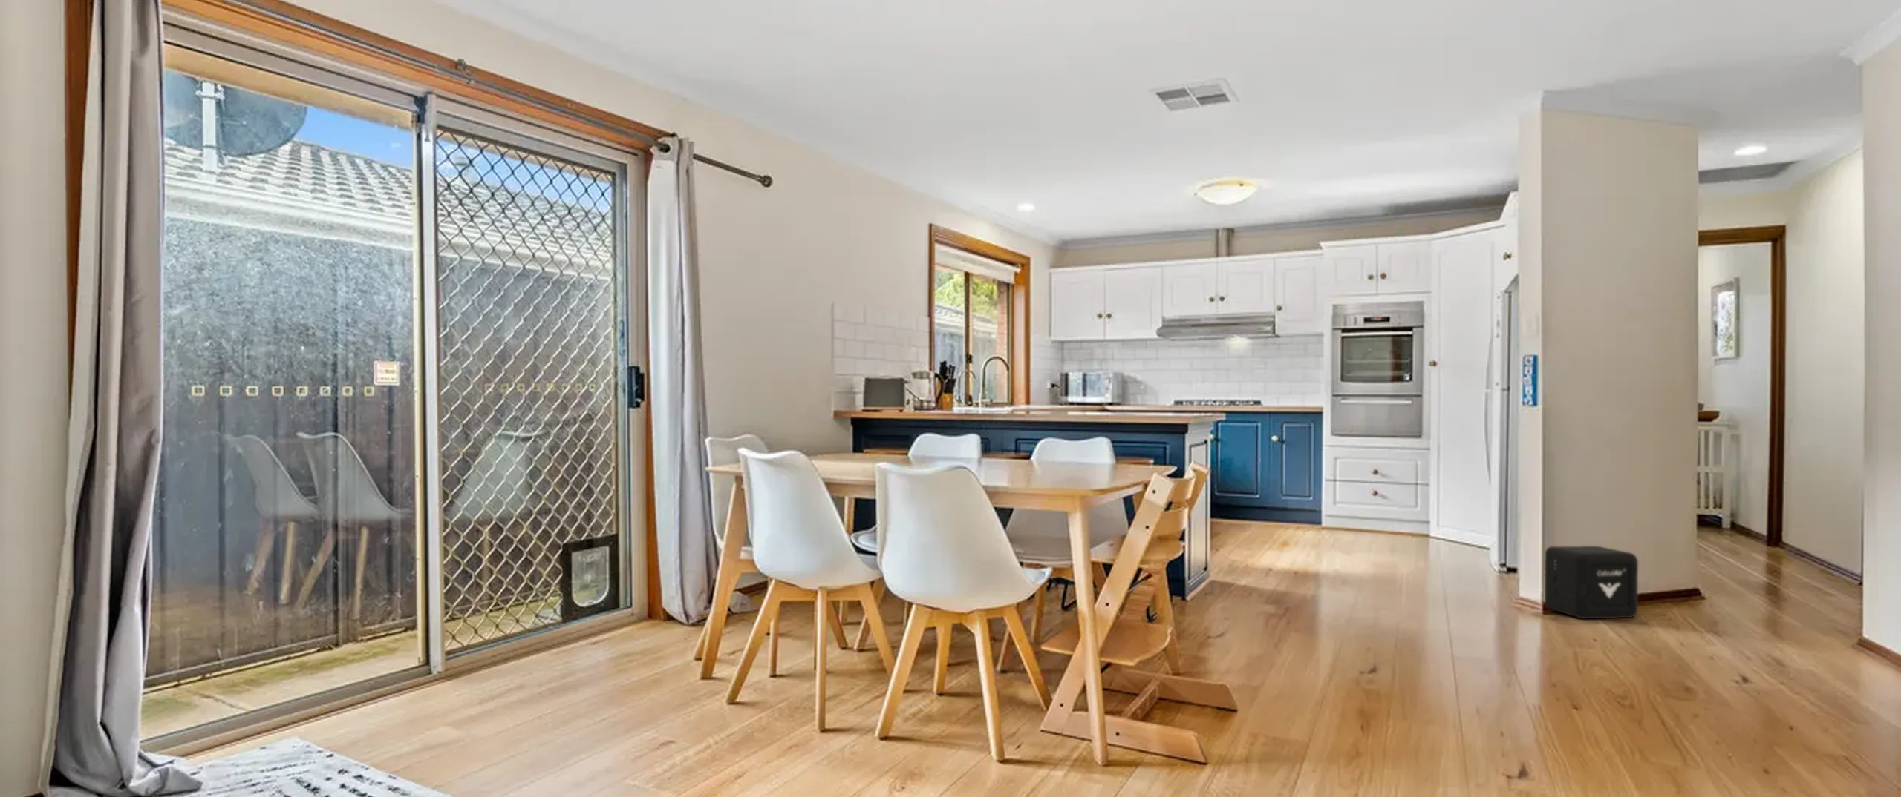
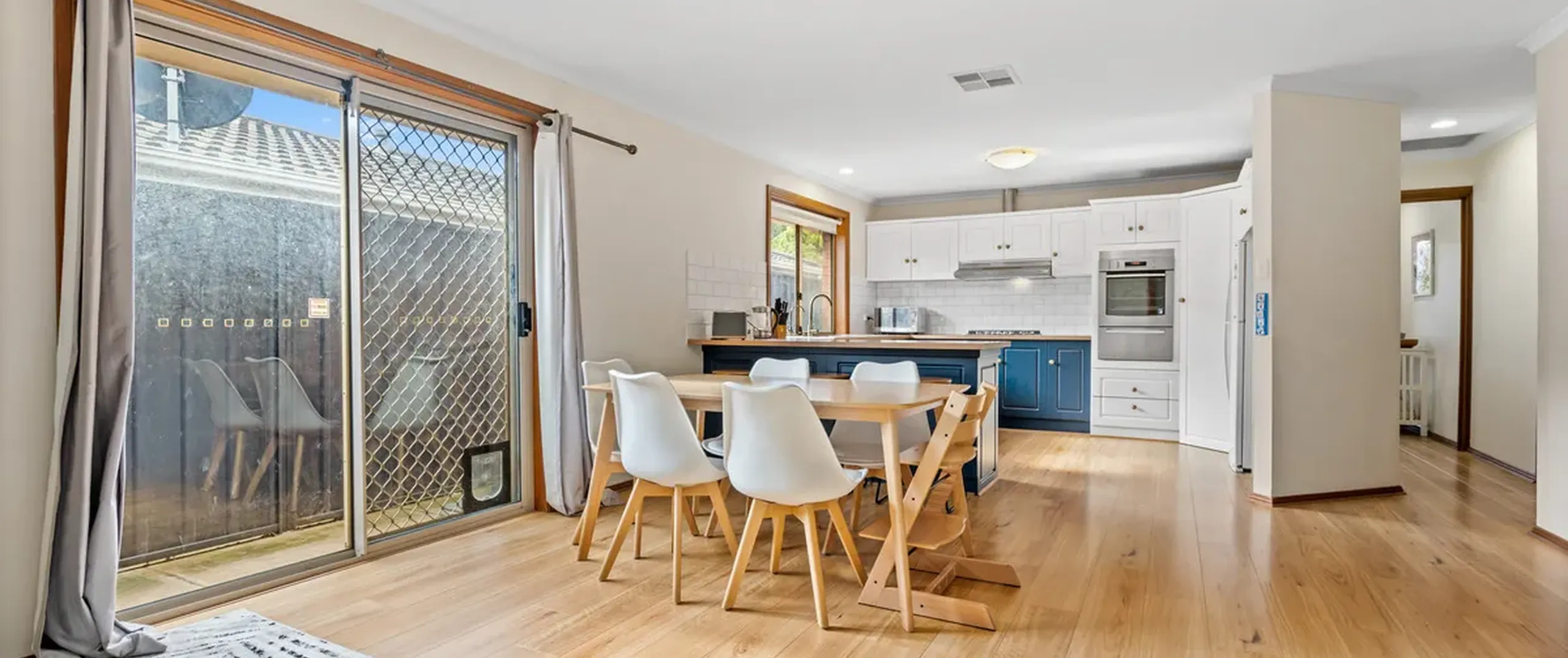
- air purifier [1543,545,1639,619]
